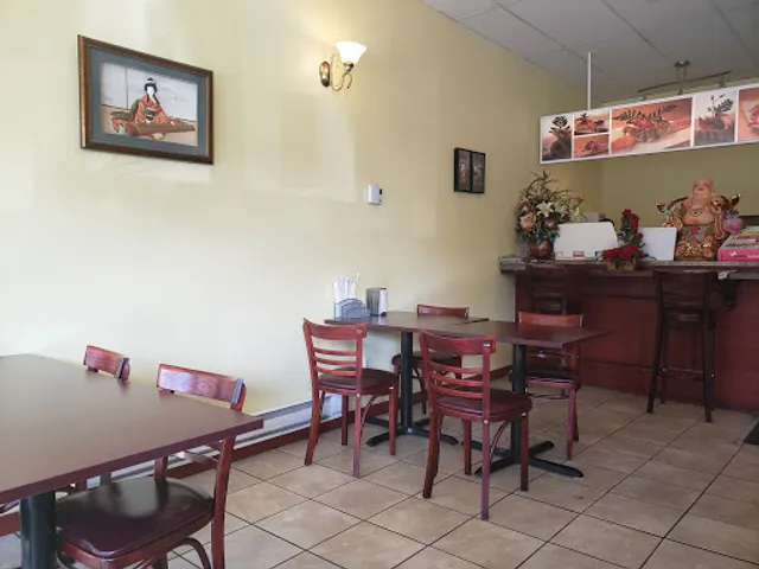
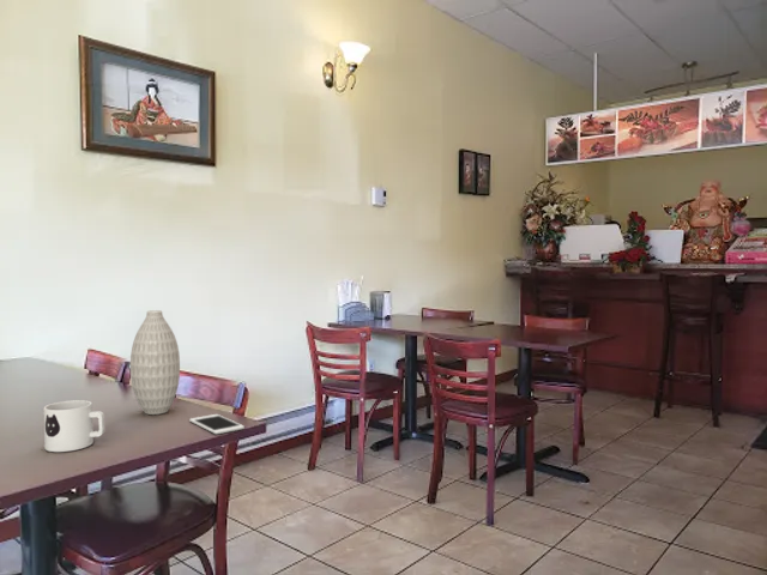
+ vase [129,309,181,416]
+ cell phone [188,413,246,435]
+ mug [42,399,105,453]
